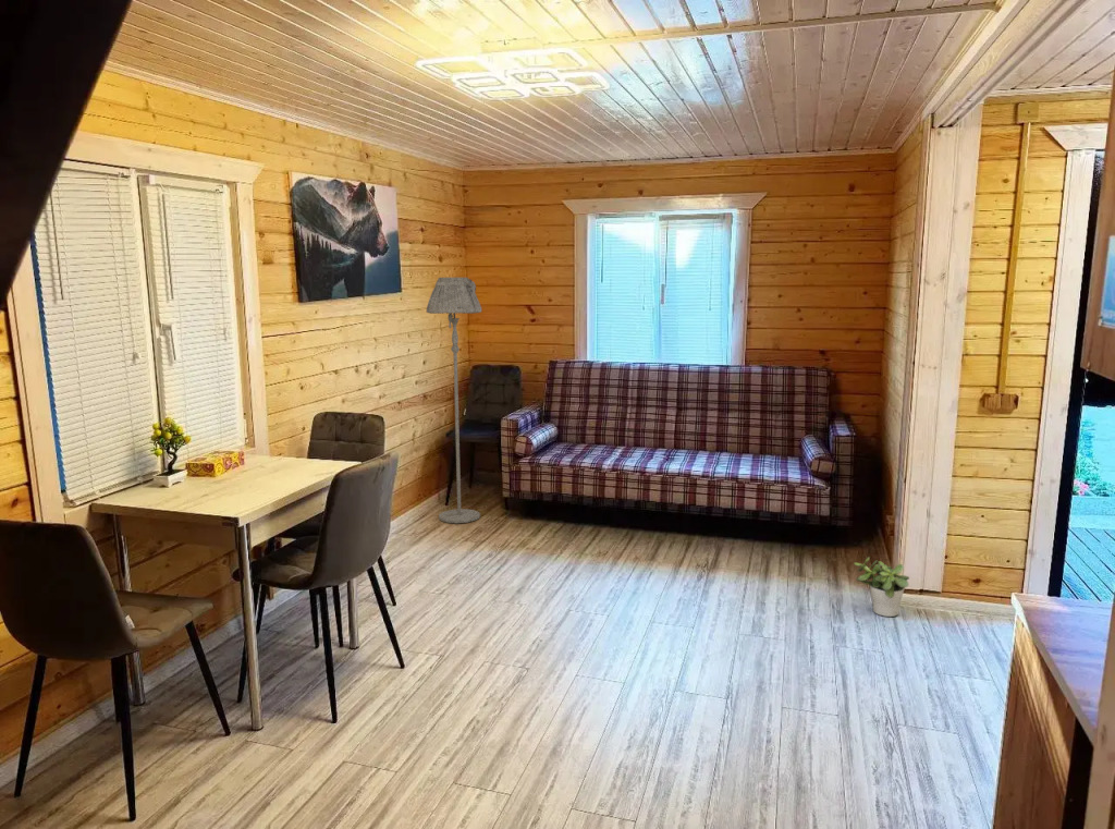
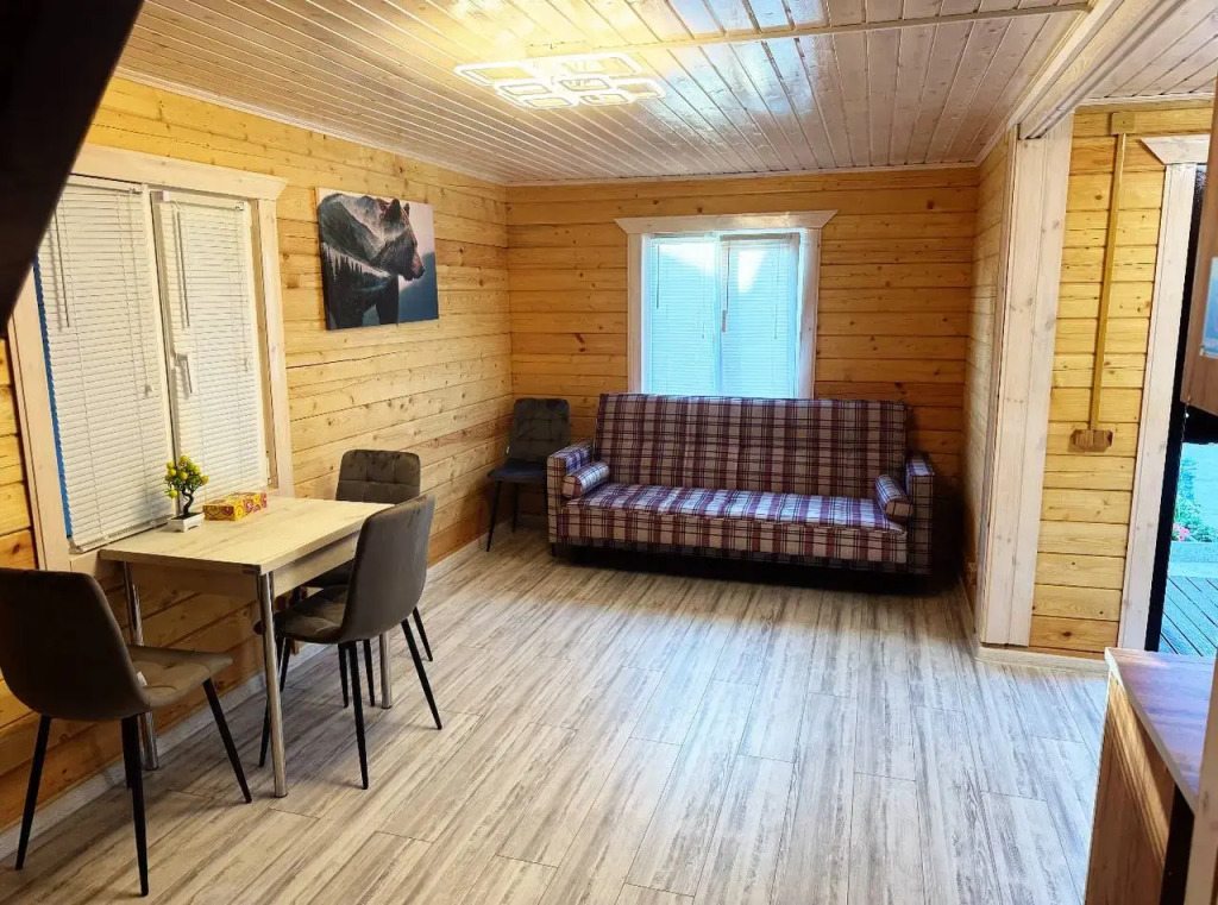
- potted plant [853,556,910,618]
- floor lamp [426,277,482,524]
